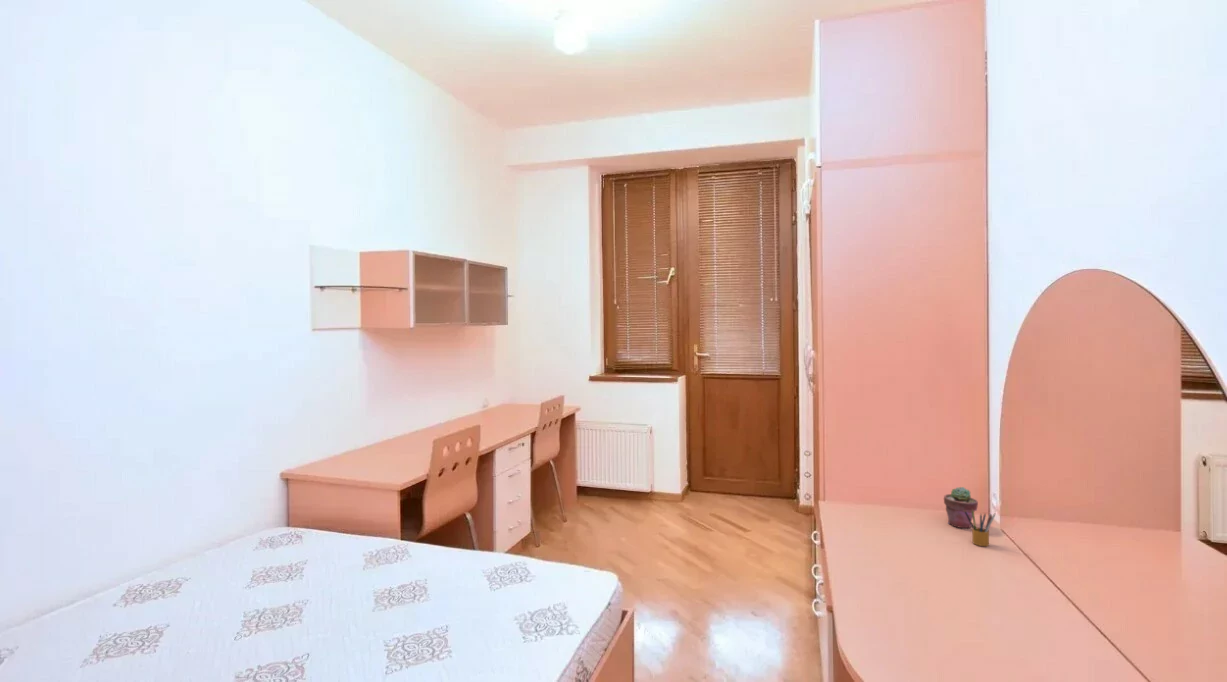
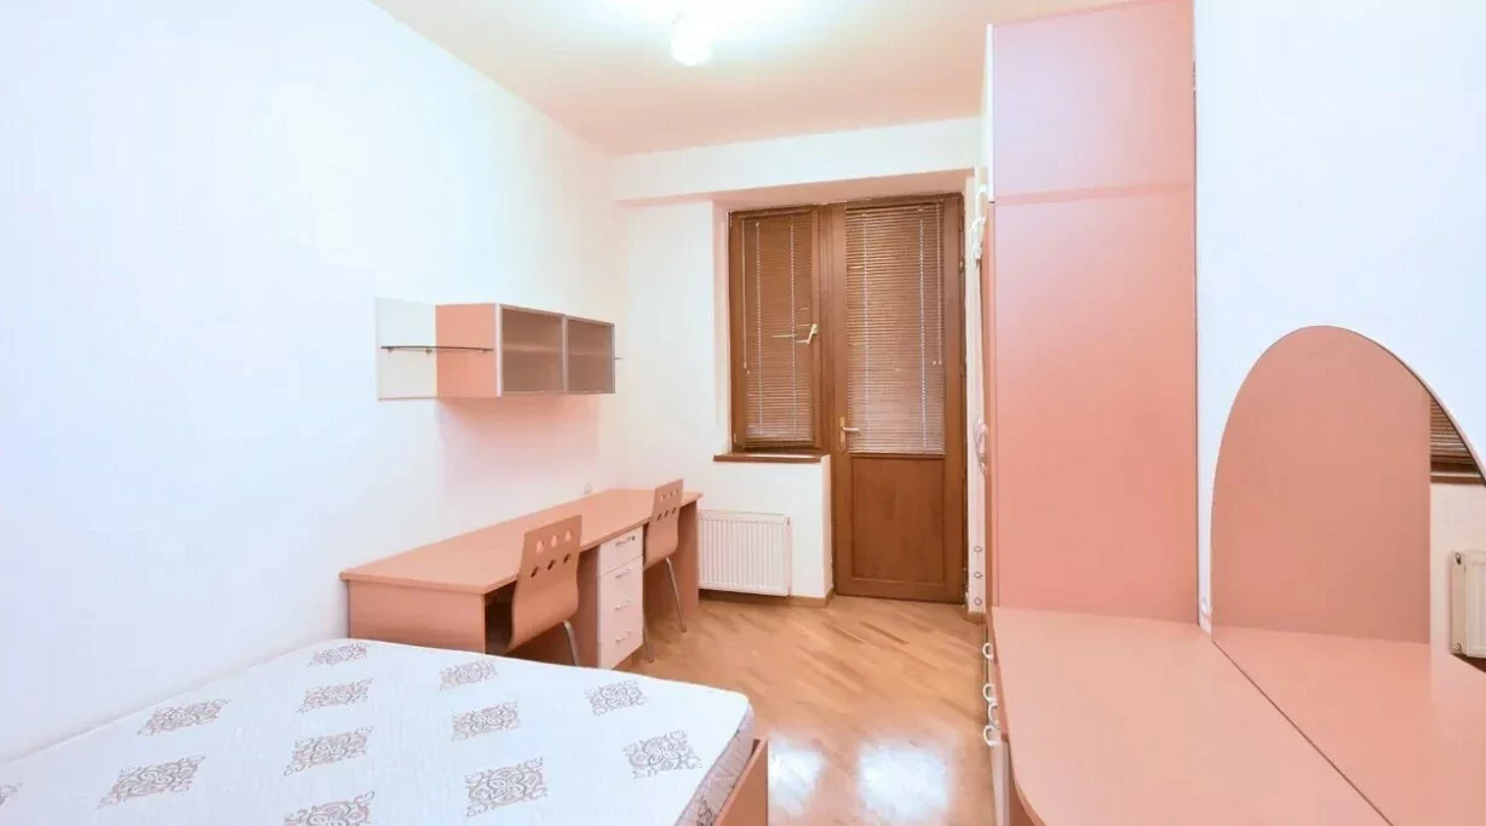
- potted succulent [943,486,979,529]
- pencil box [964,509,996,547]
